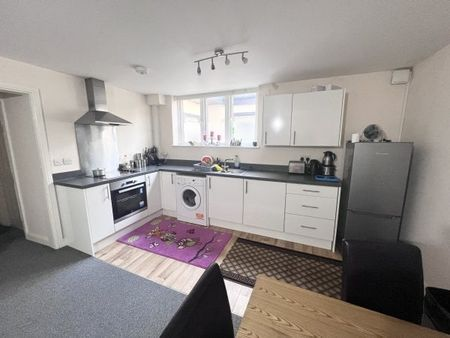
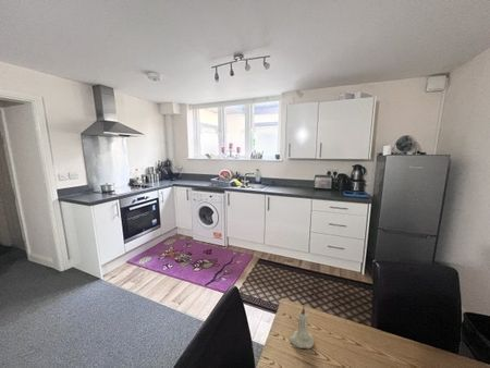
+ candle [289,305,315,349]
